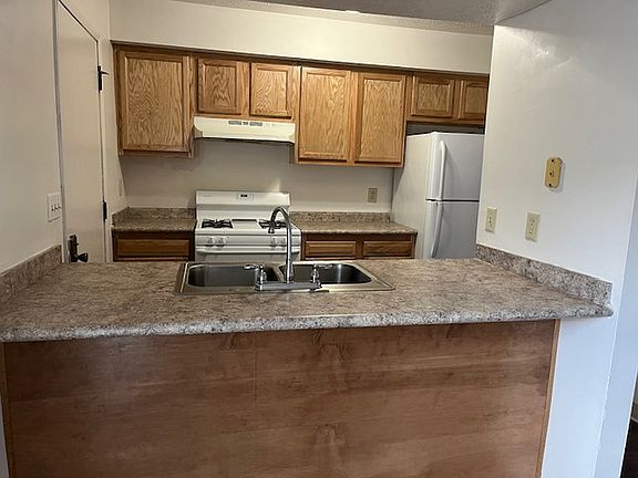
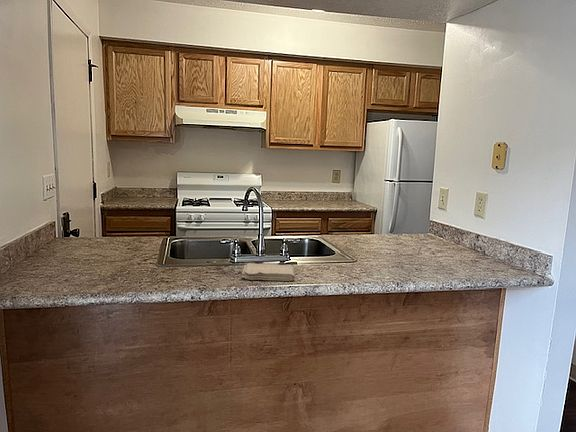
+ washcloth [241,262,296,282]
